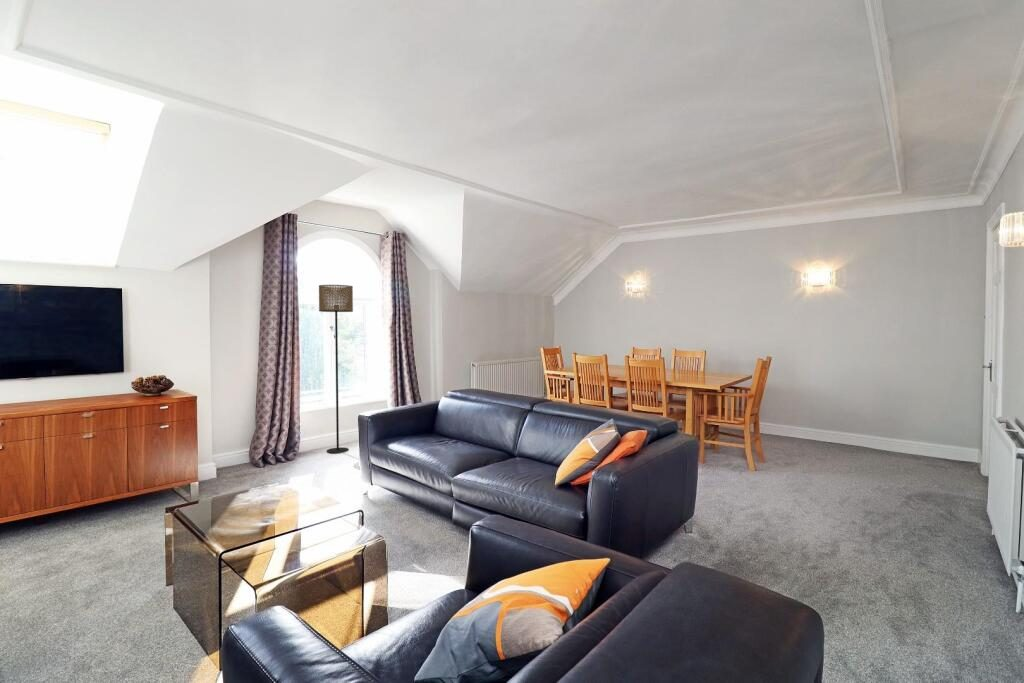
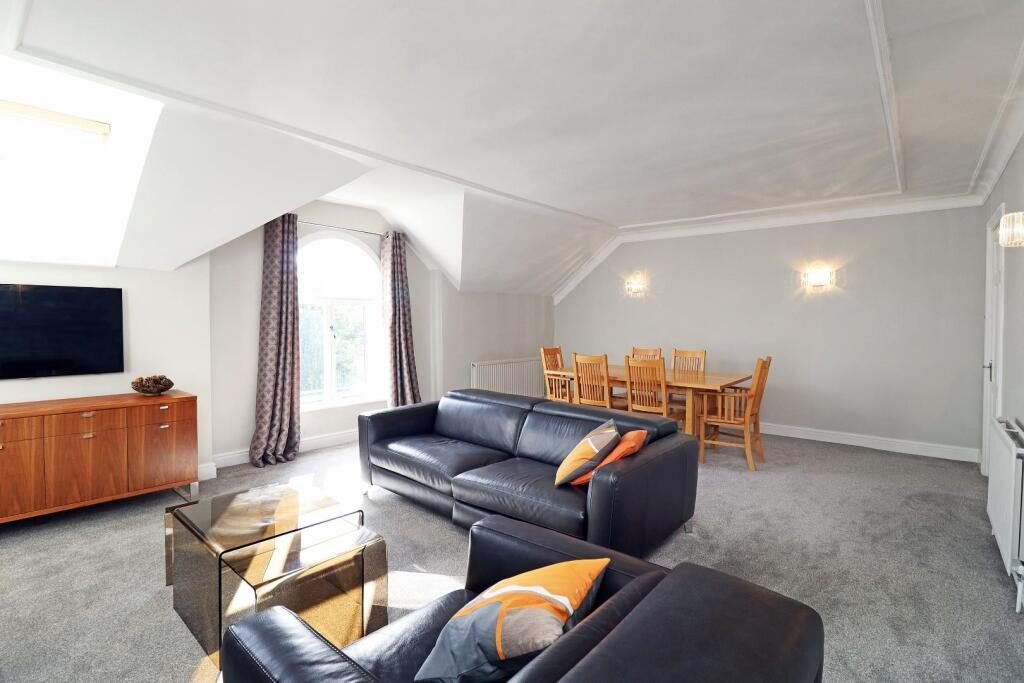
- floor lamp [318,284,354,454]
